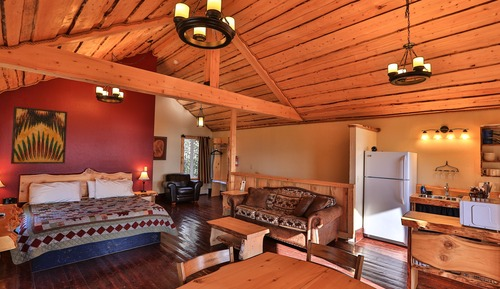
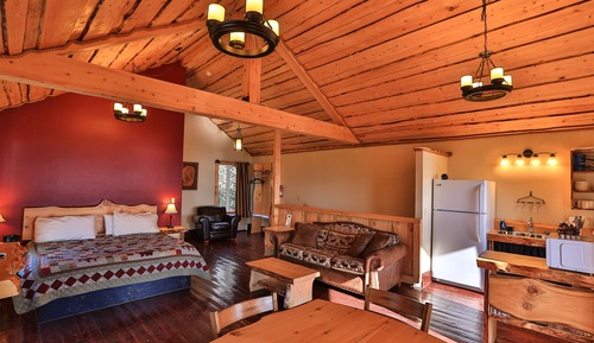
- wall art [10,105,68,165]
